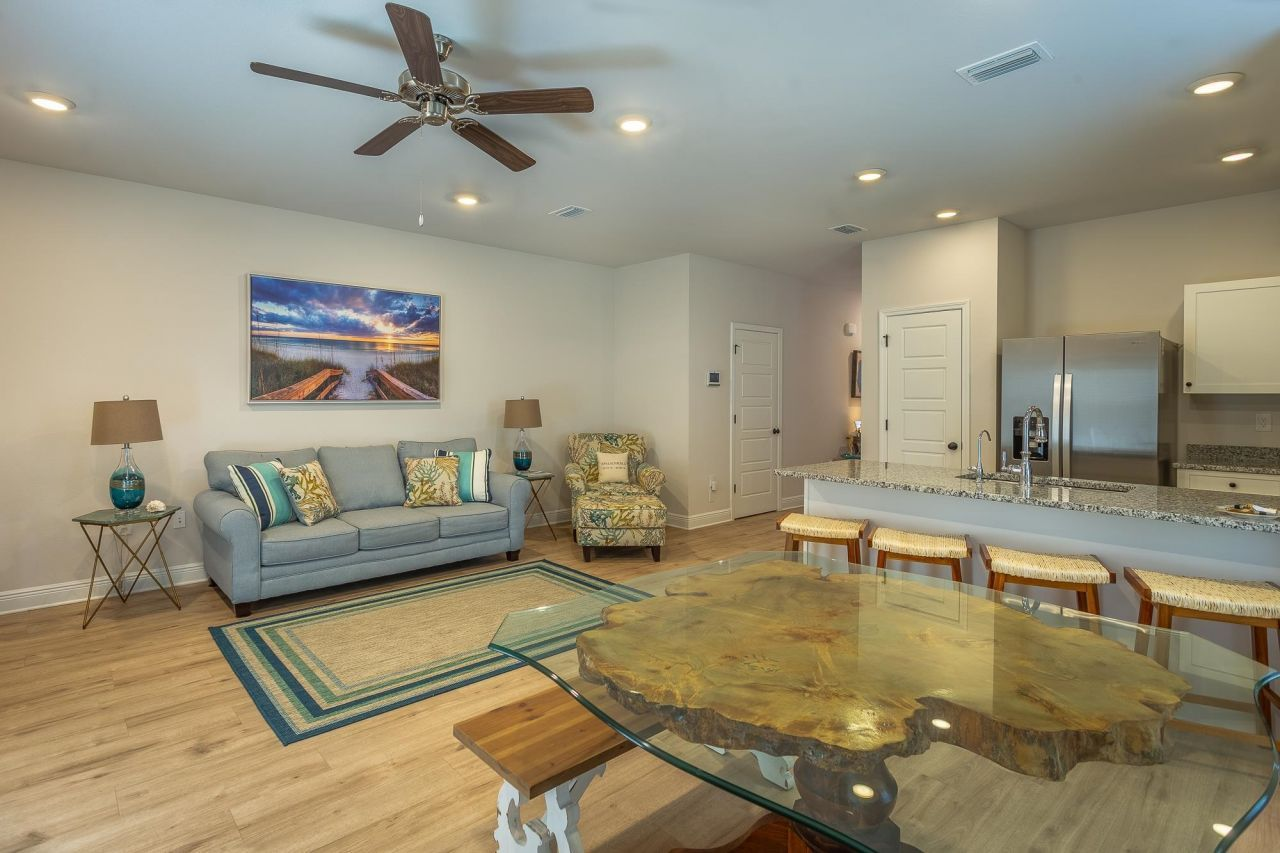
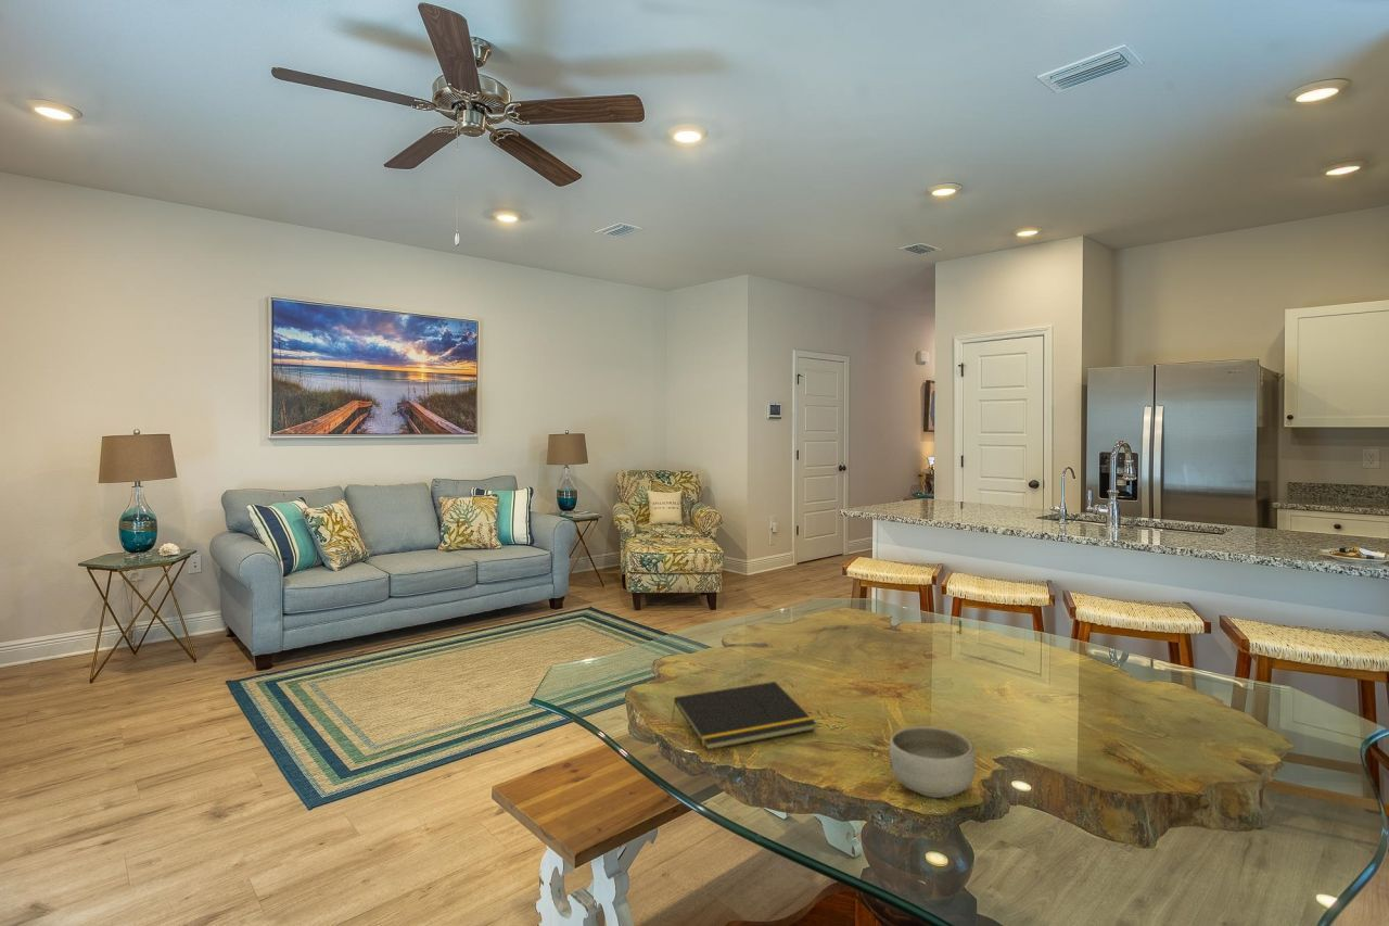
+ bowl [888,725,977,799]
+ notepad [671,681,817,751]
